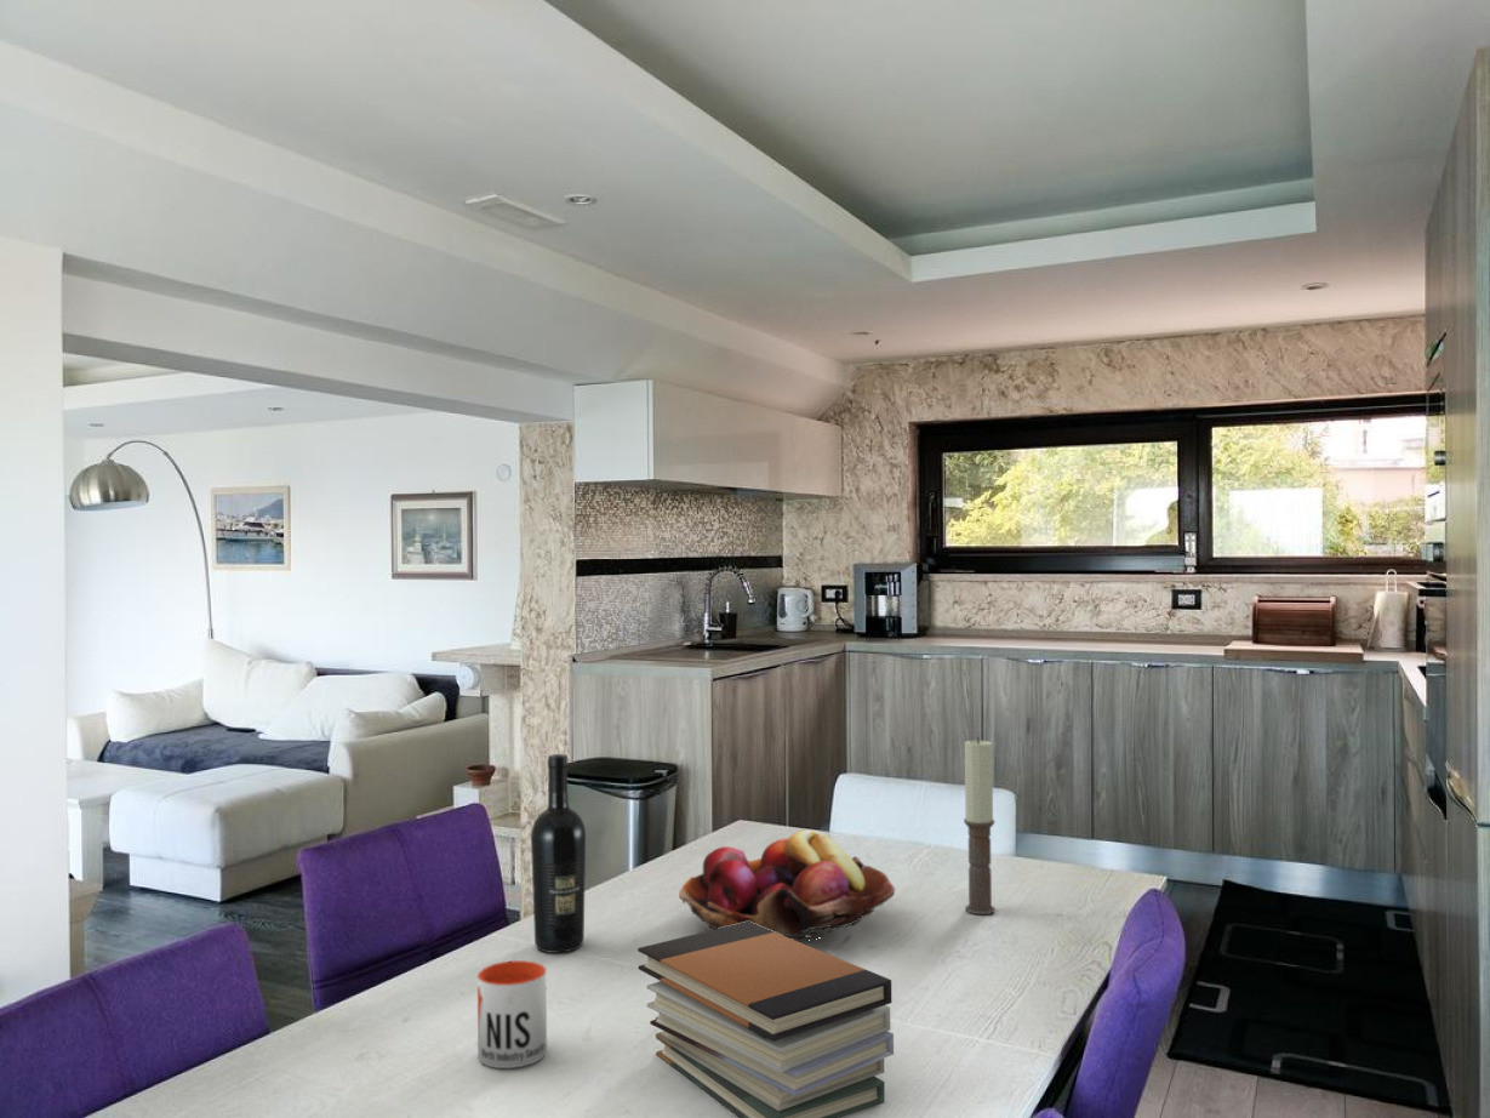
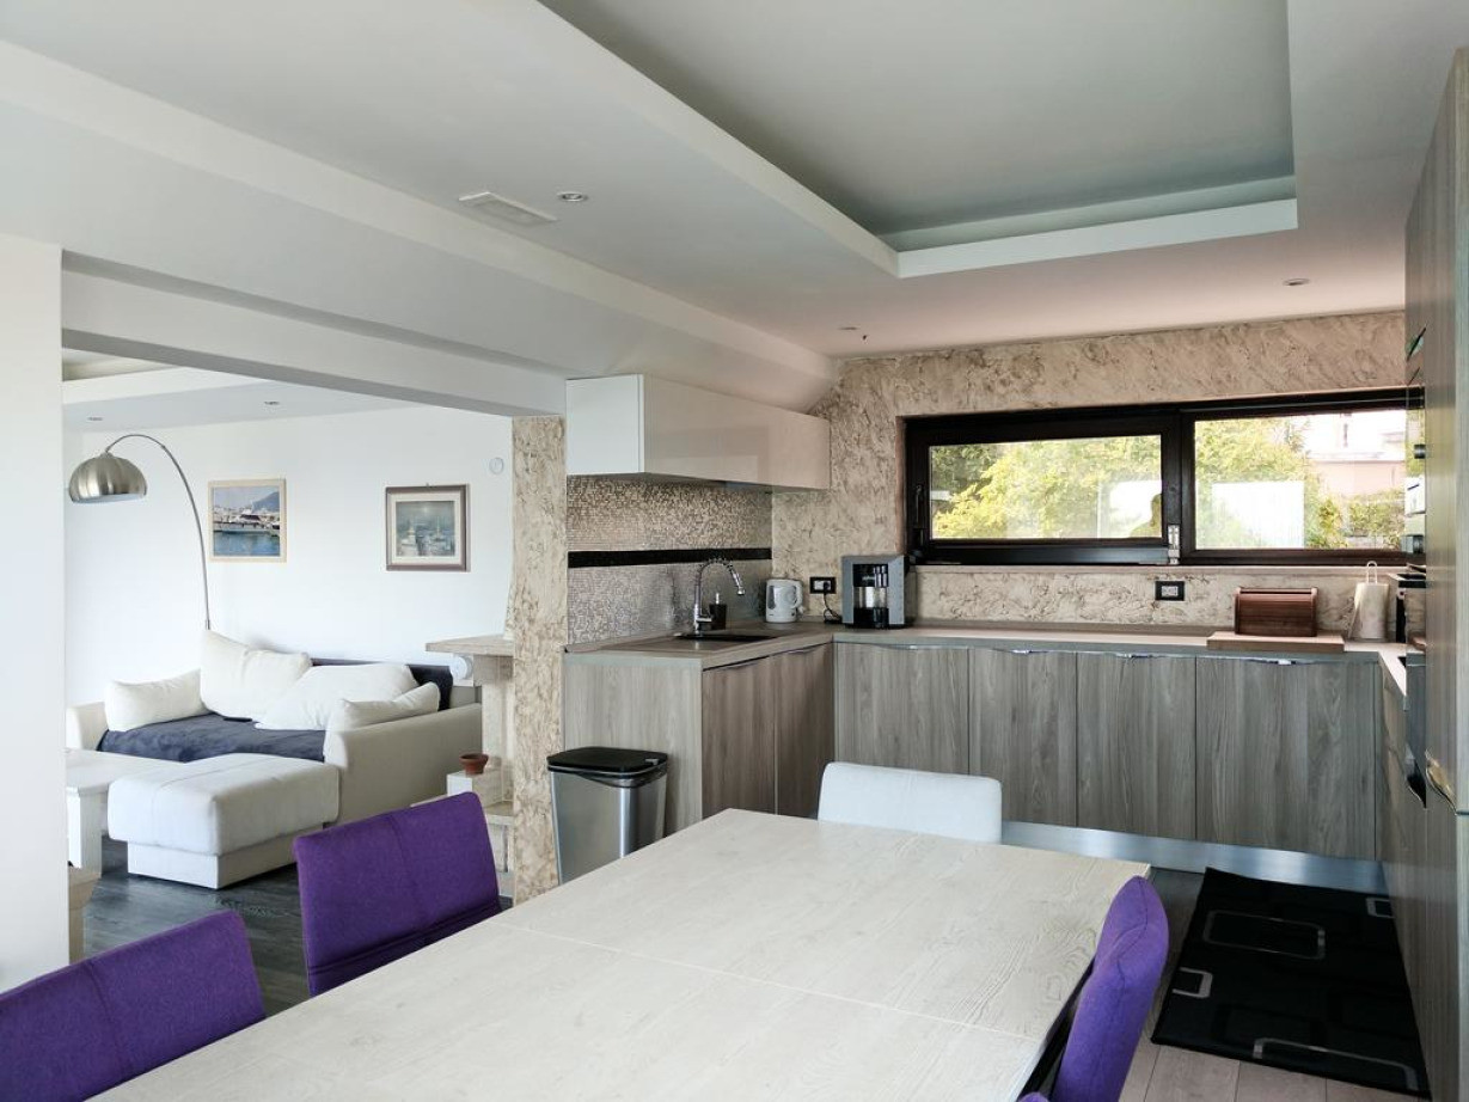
- fruit basket [678,829,897,941]
- candle [963,736,997,915]
- book stack [636,922,895,1118]
- mug [476,959,548,1069]
- wine bottle [530,753,587,954]
